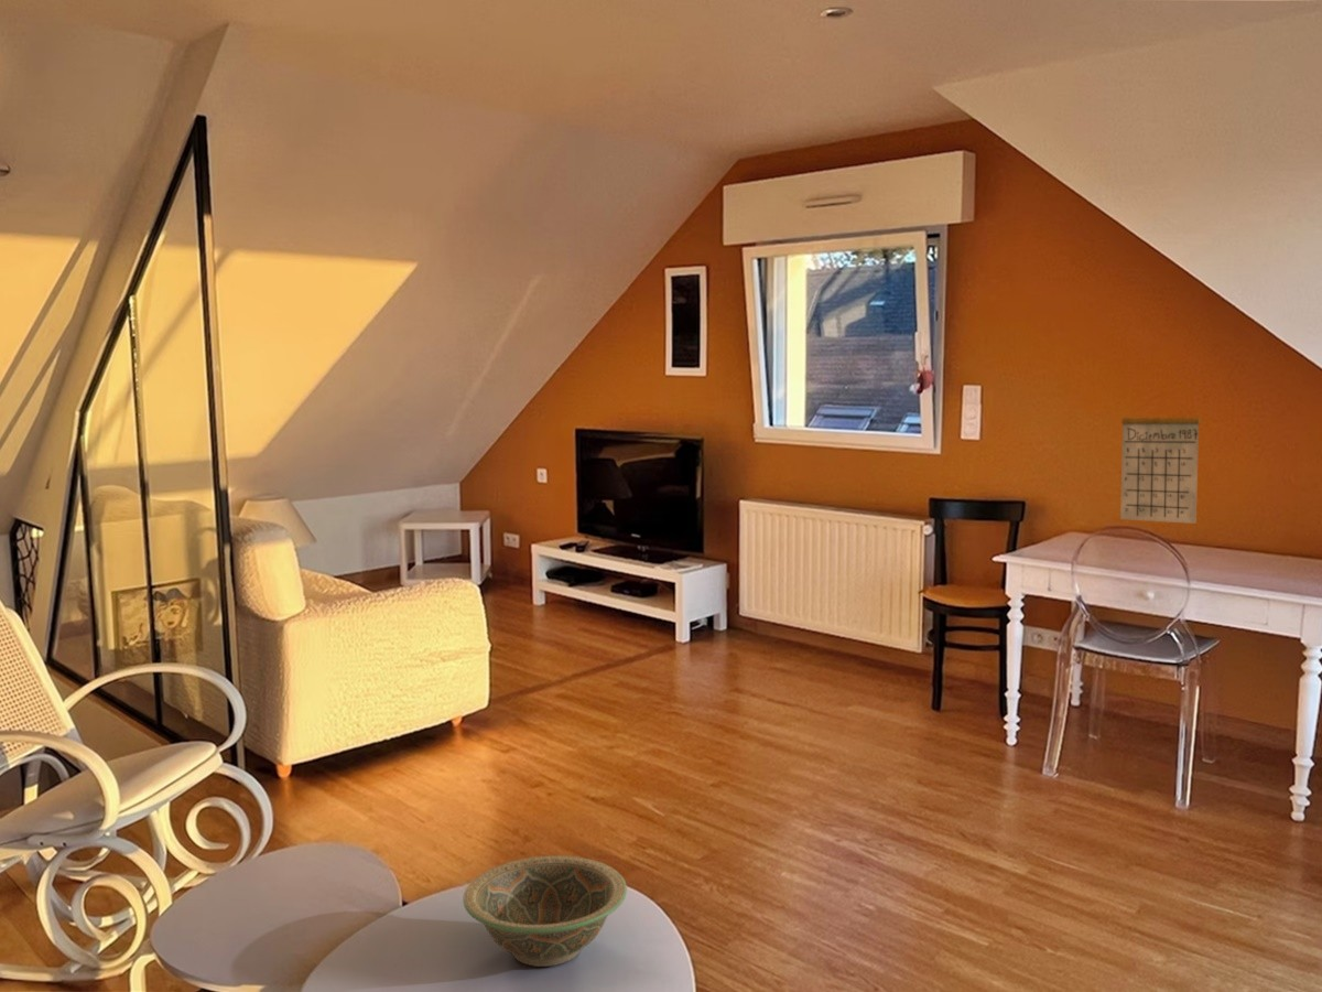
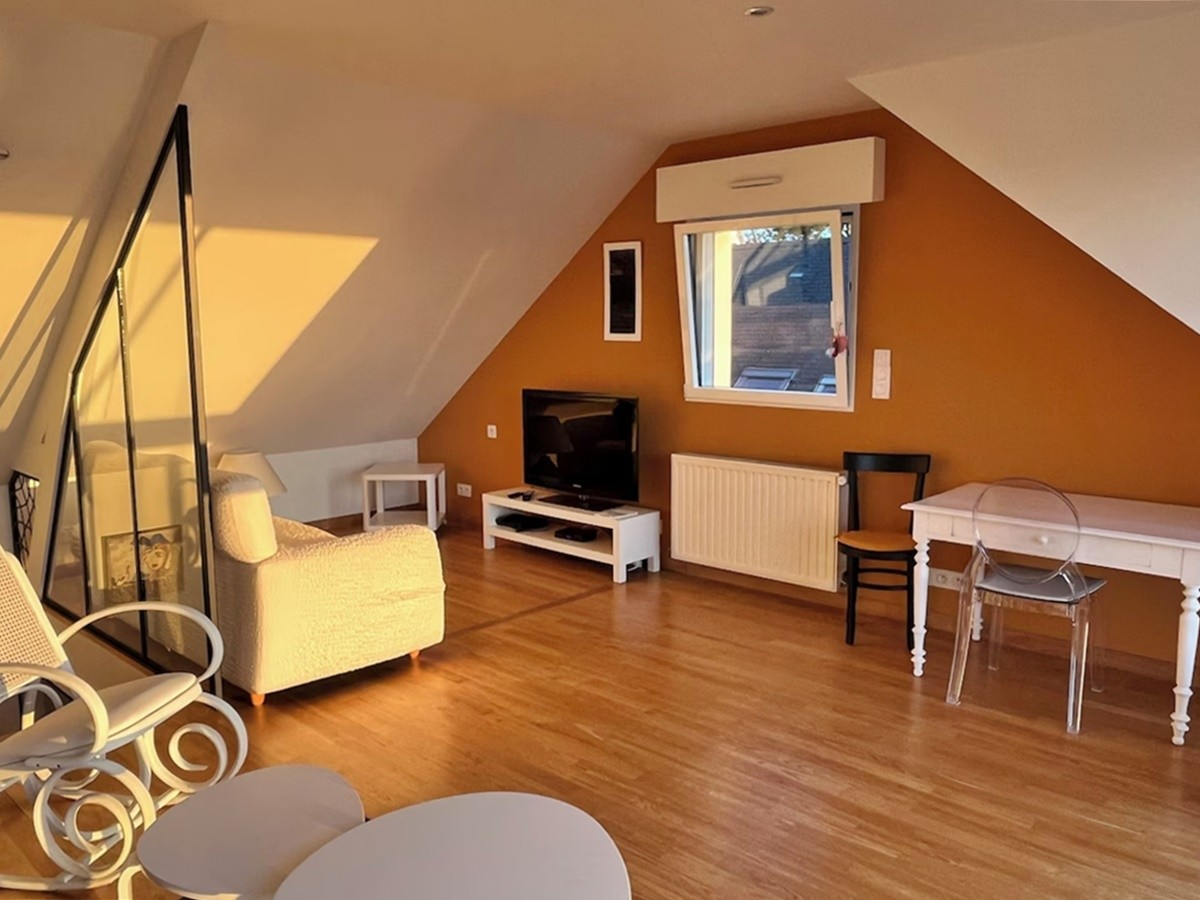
- decorative bowl [462,854,628,968]
- calendar [1119,392,1202,525]
